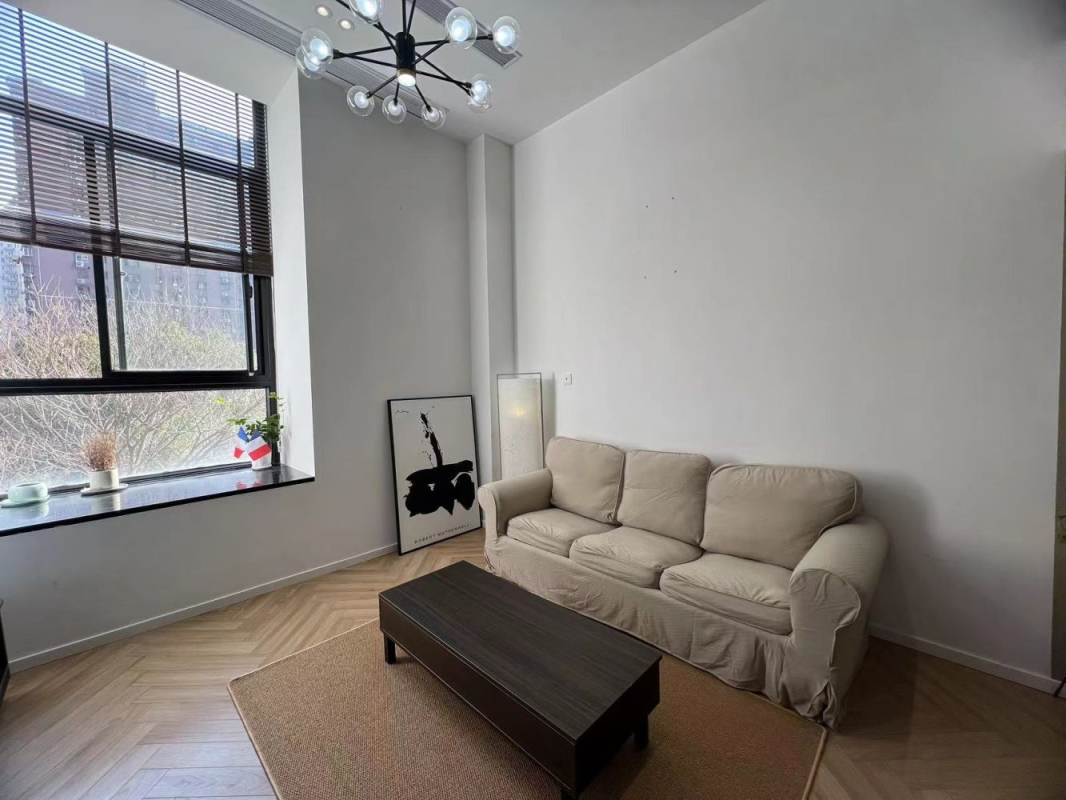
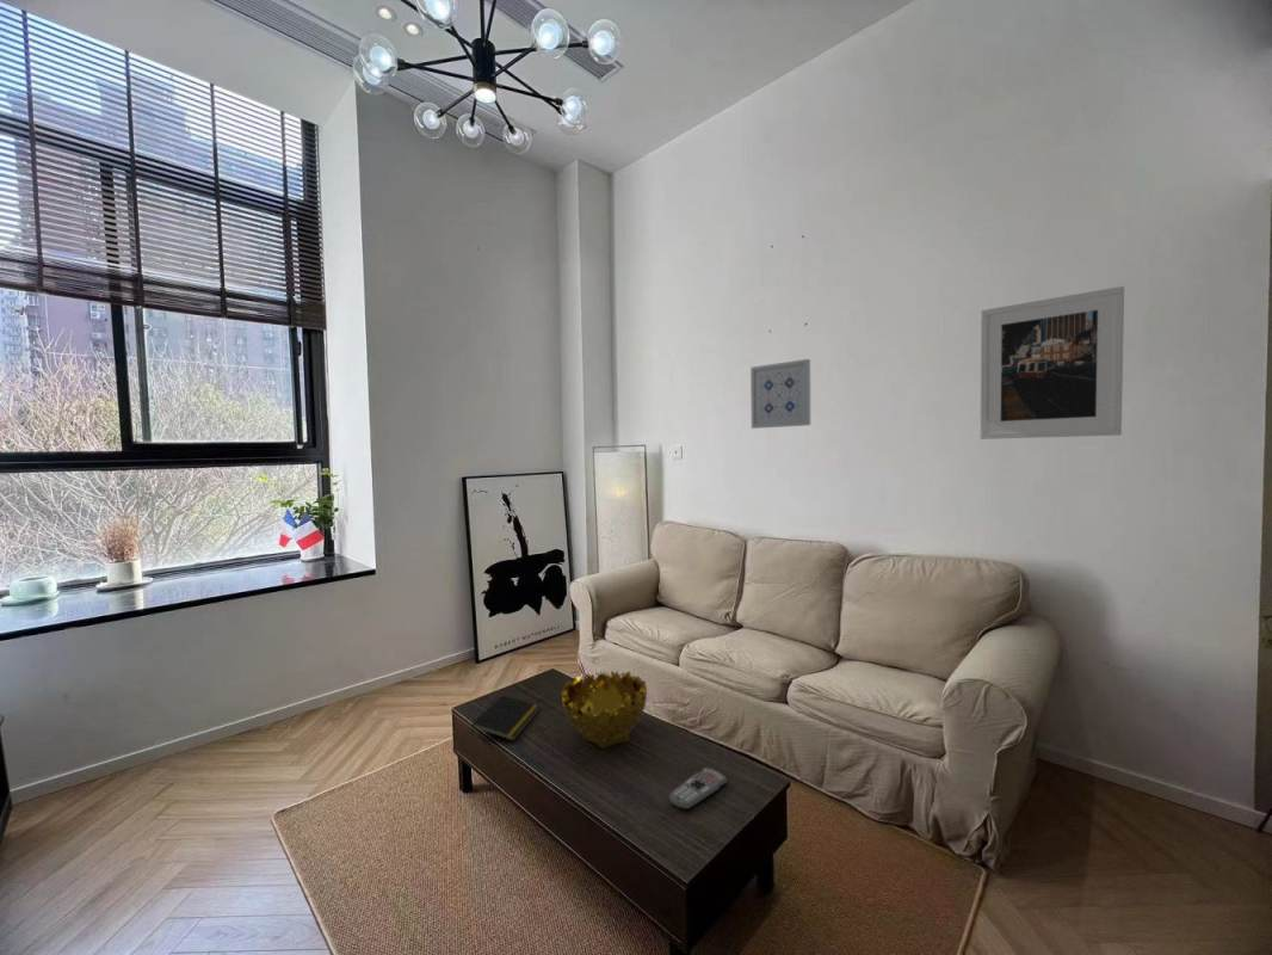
+ notepad [470,694,541,741]
+ decorative bowl [561,668,648,750]
+ wall art [749,358,811,430]
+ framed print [980,285,1125,440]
+ remote control [668,766,728,811]
